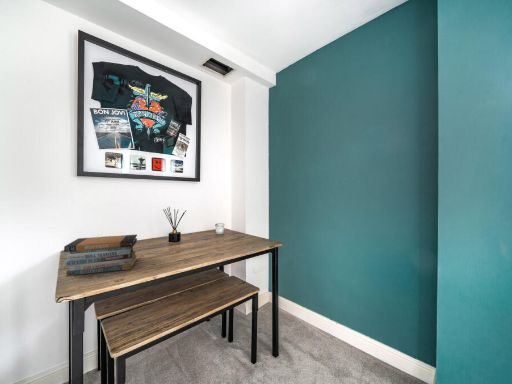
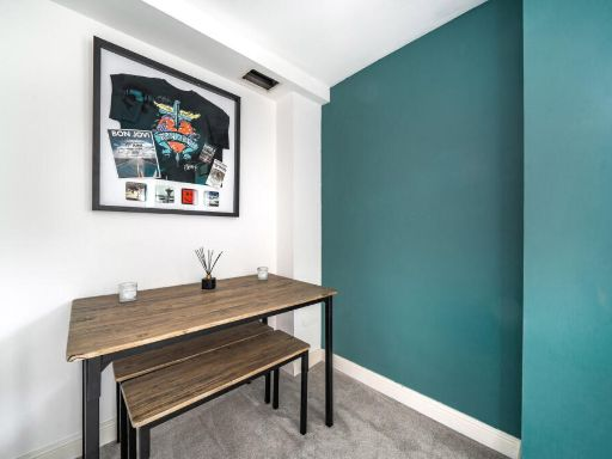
- book stack [63,234,138,277]
